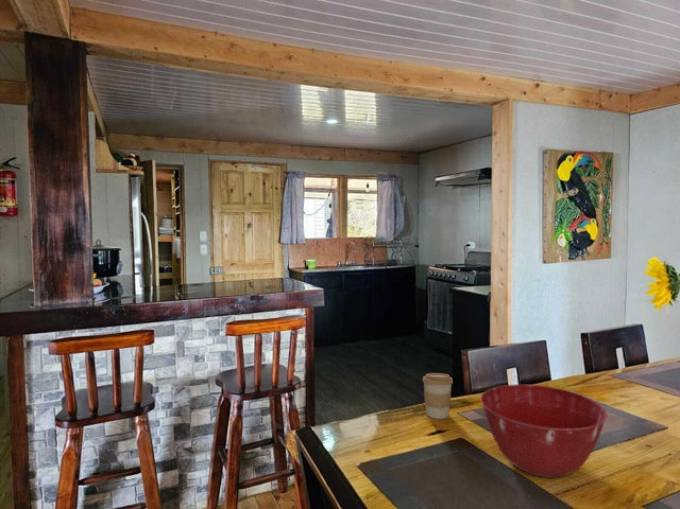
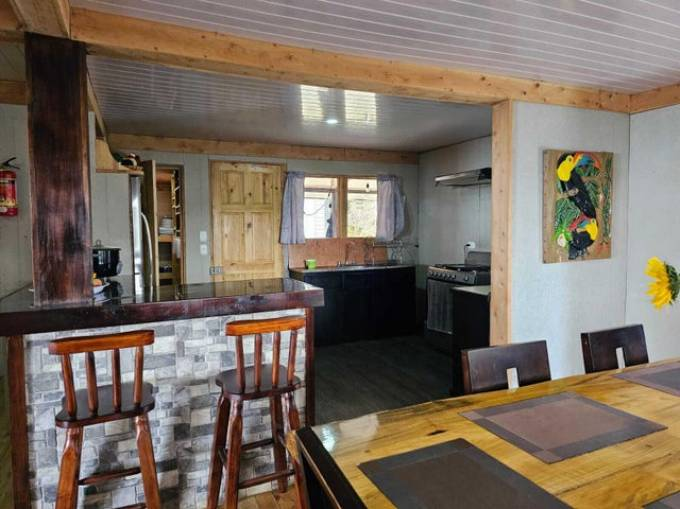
- mixing bowl [480,383,608,479]
- coffee cup [421,372,454,420]
